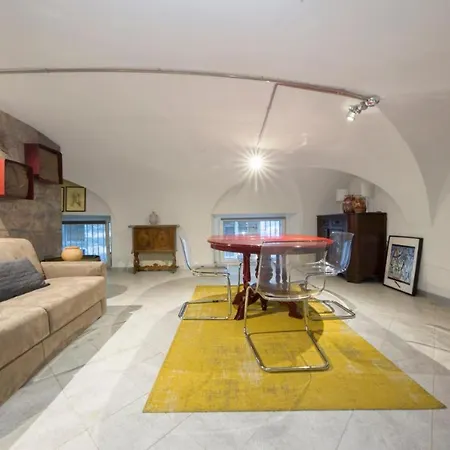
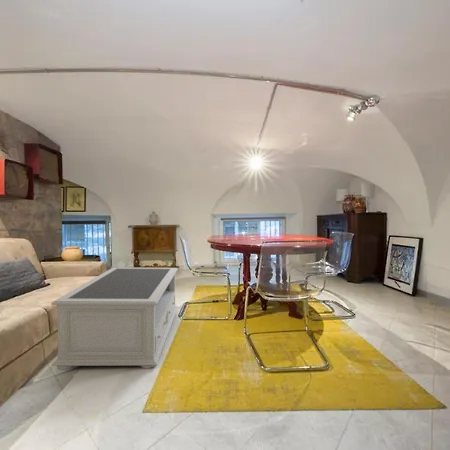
+ coffee table [50,266,179,371]
